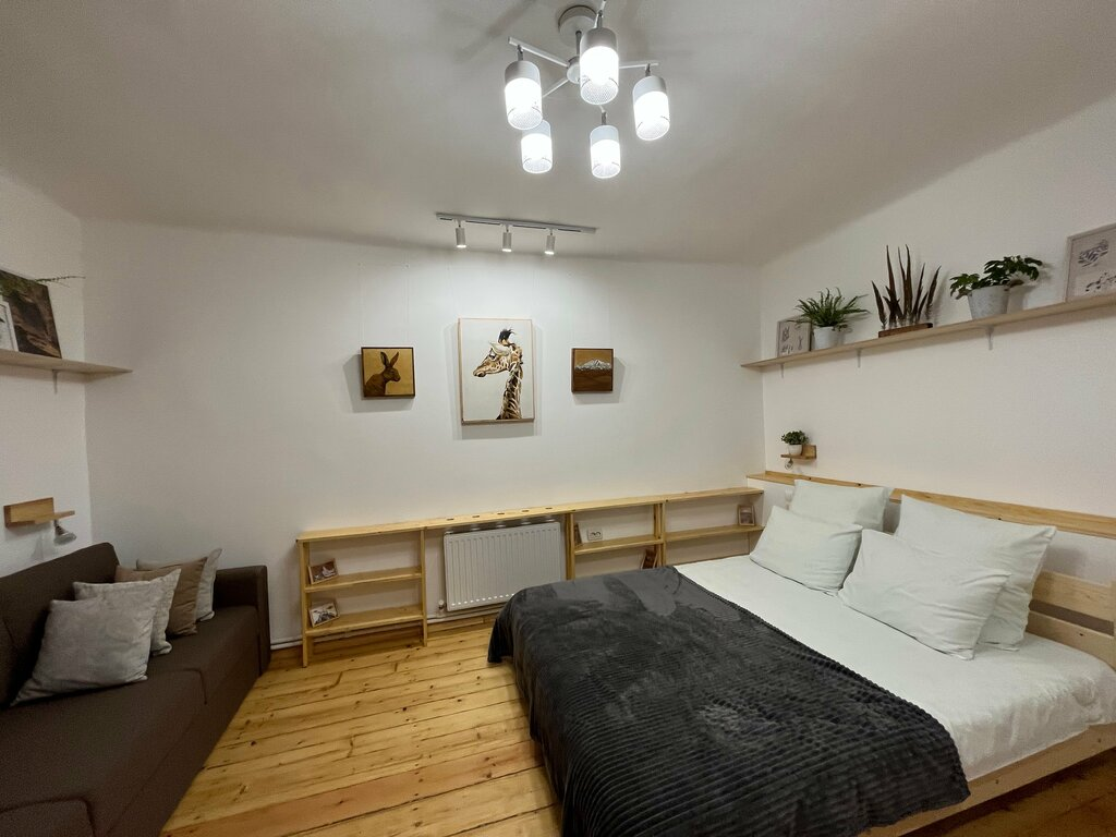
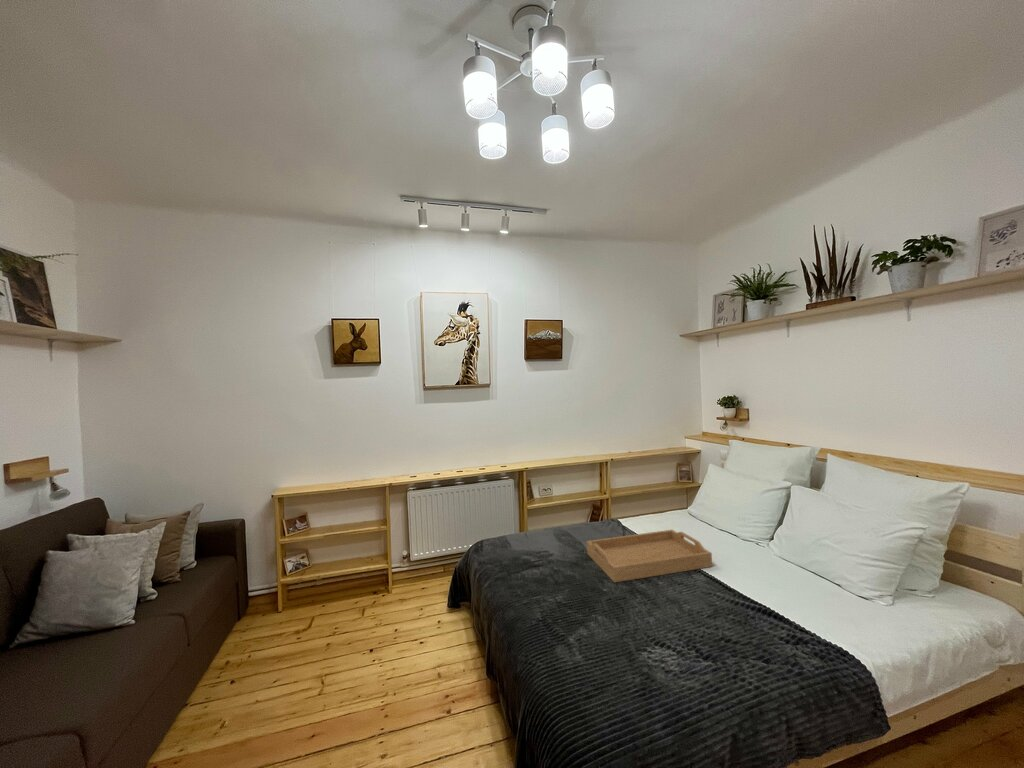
+ serving tray [586,529,713,583]
